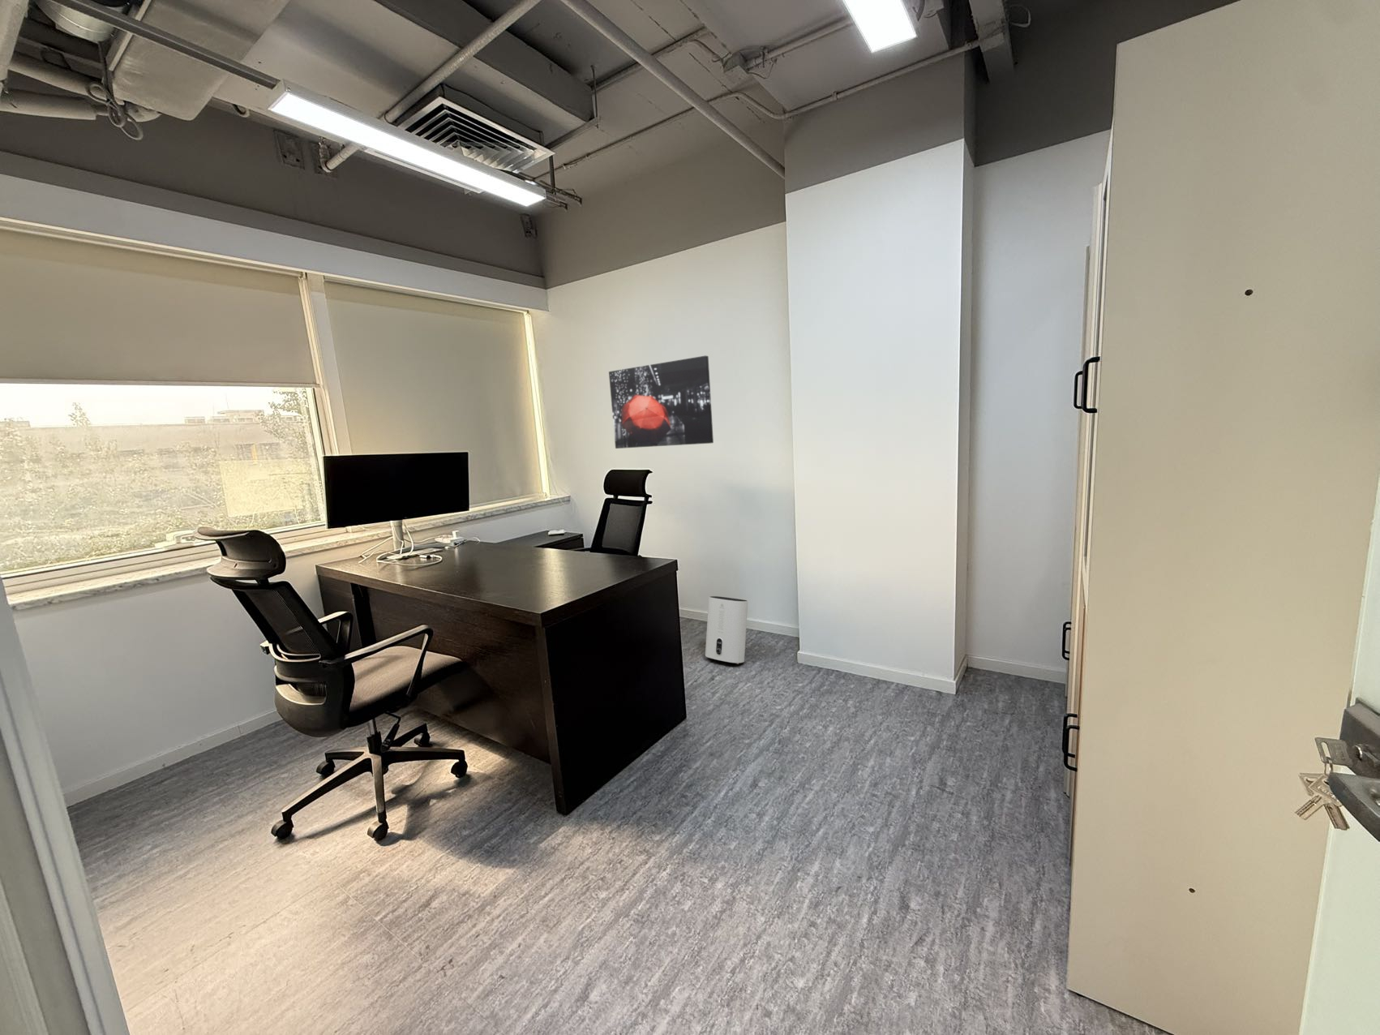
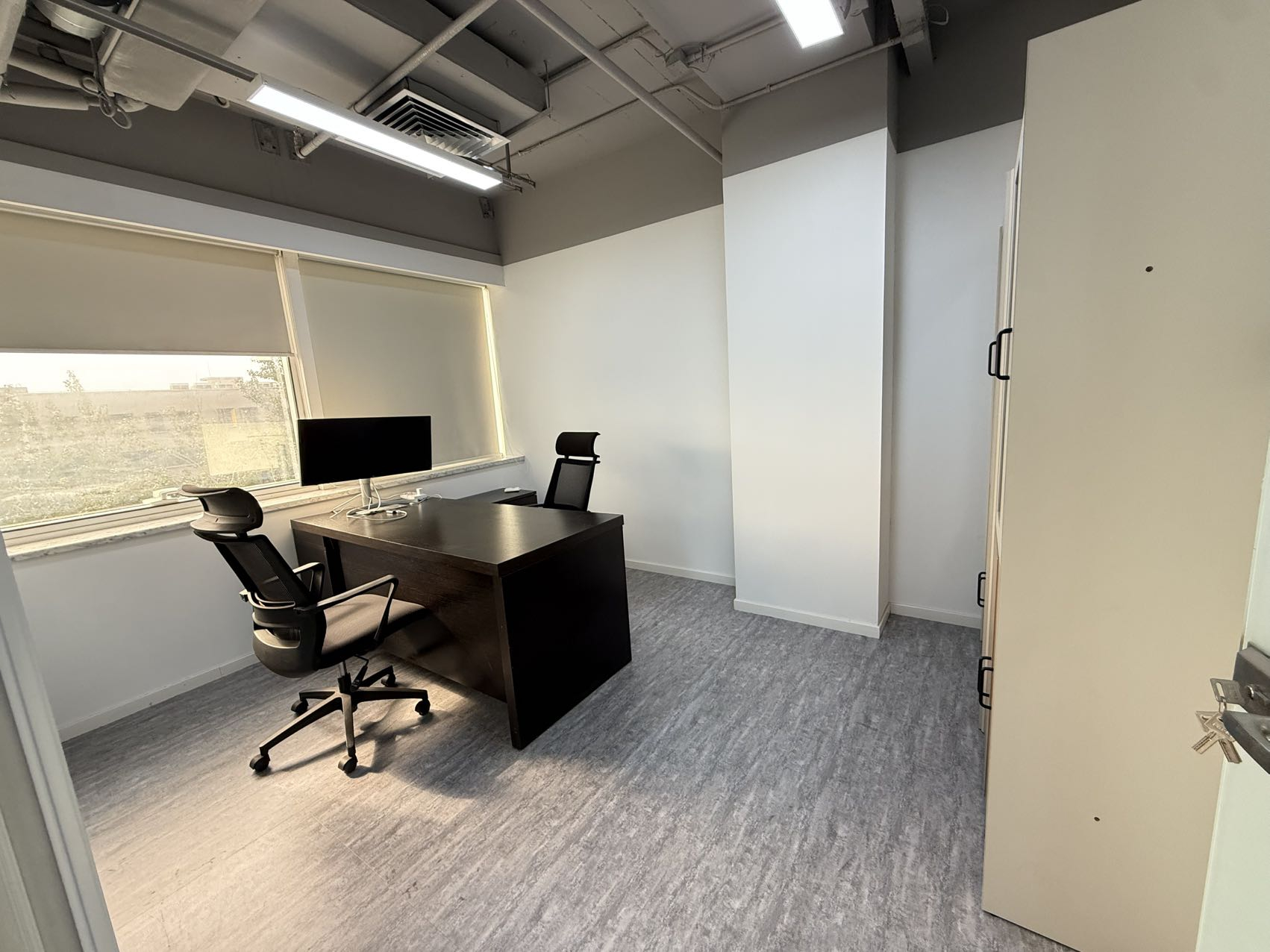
- air purifier [704,596,749,665]
- wall art [609,356,714,449]
